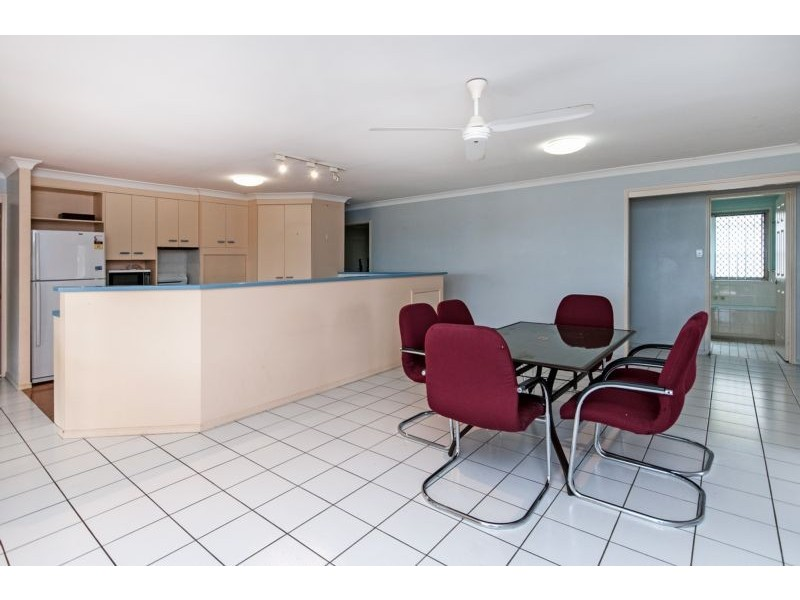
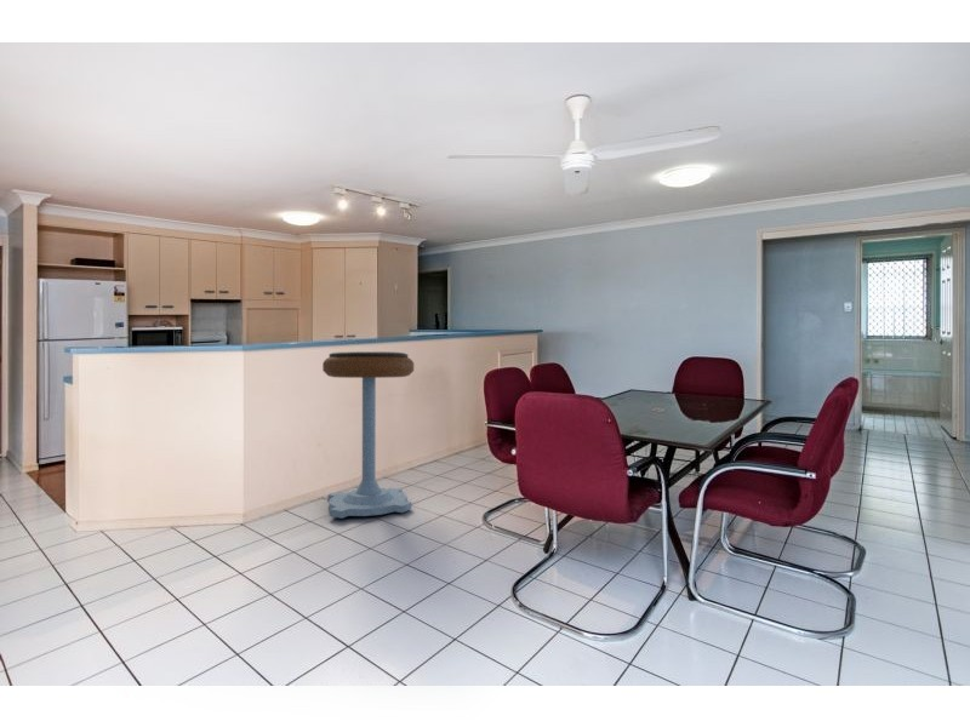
+ bar stool [321,350,415,520]
